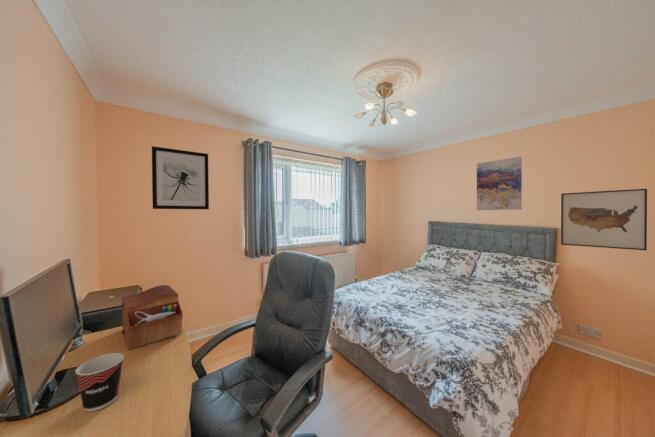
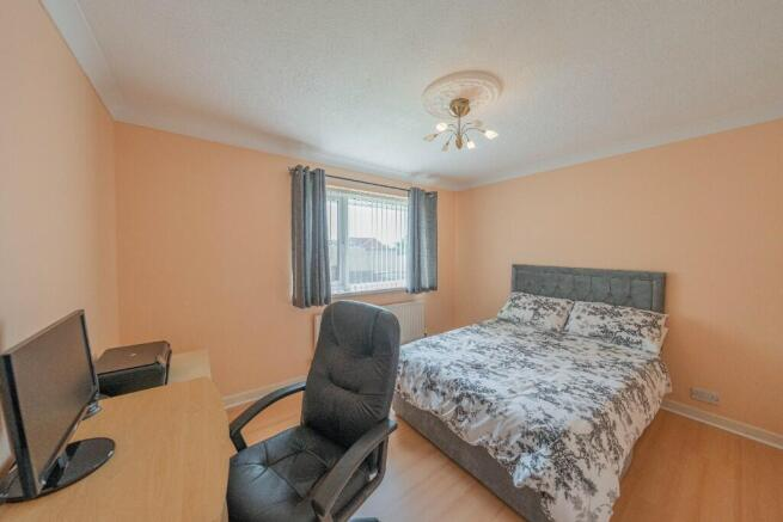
- wall art [476,156,523,211]
- cup [74,352,125,412]
- wall art [560,188,648,251]
- sewing box [121,284,184,351]
- wall art [151,145,210,210]
